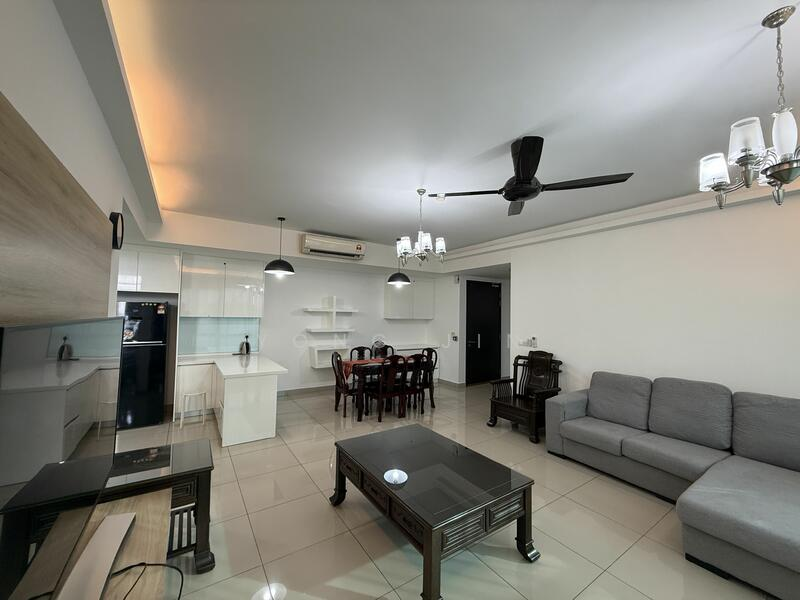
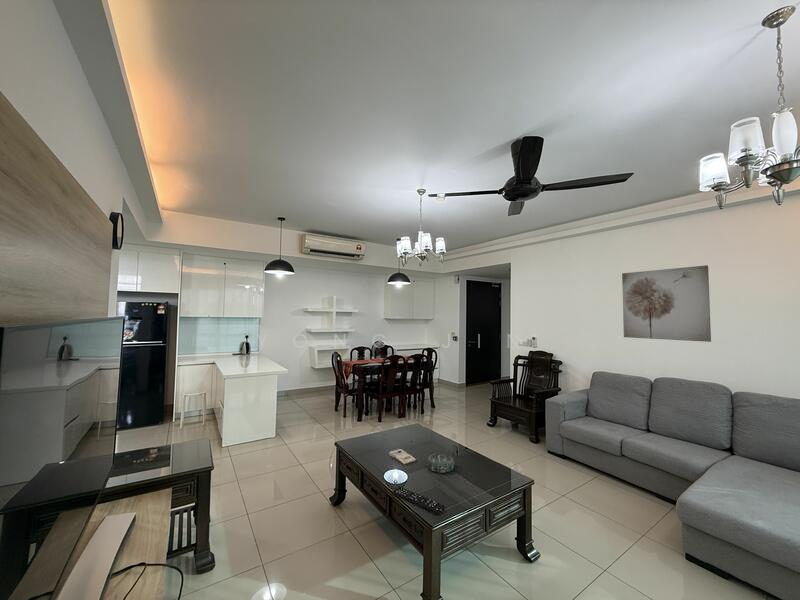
+ paperback book [388,448,417,466]
+ decorative bowl [425,453,456,474]
+ remote control [391,486,445,515]
+ wall art [621,264,712,343]
